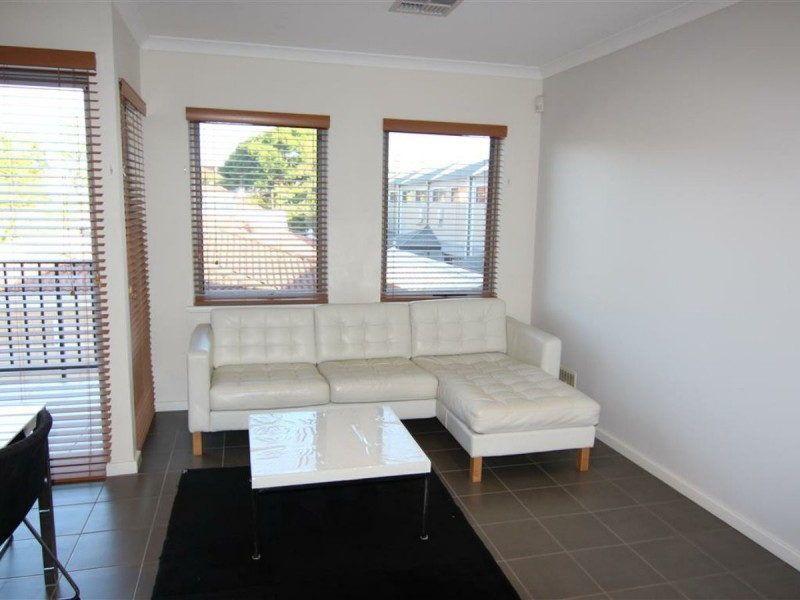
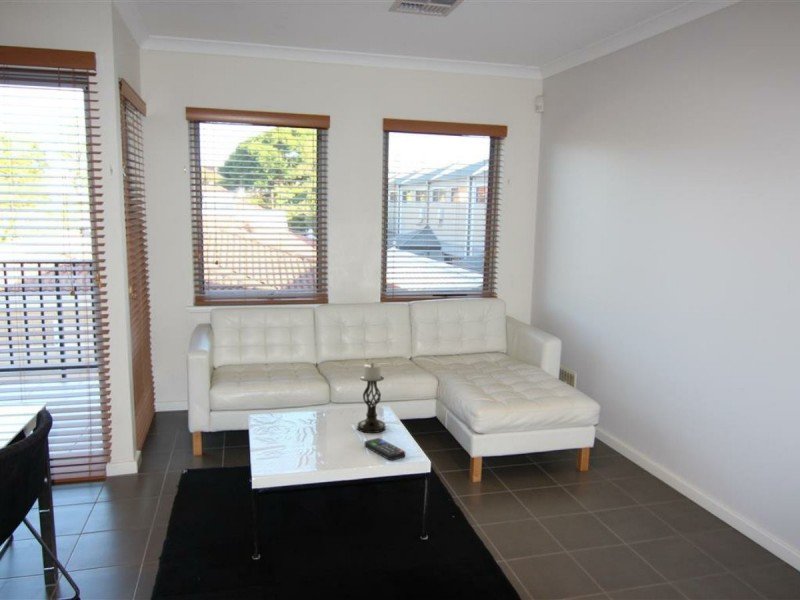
+ remote control [364,437,406,461]
+ candle holder [356,362,387,434]
